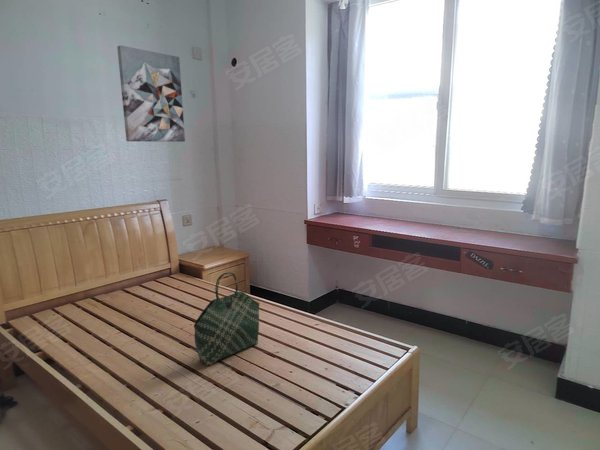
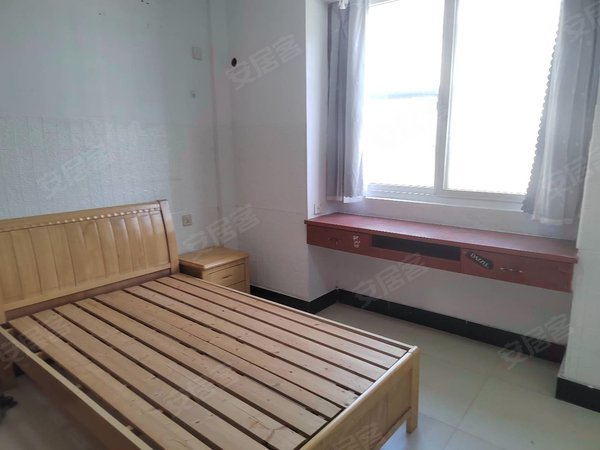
- tote bag [193,271,261,367]
- wall art [116,44,186,143]
